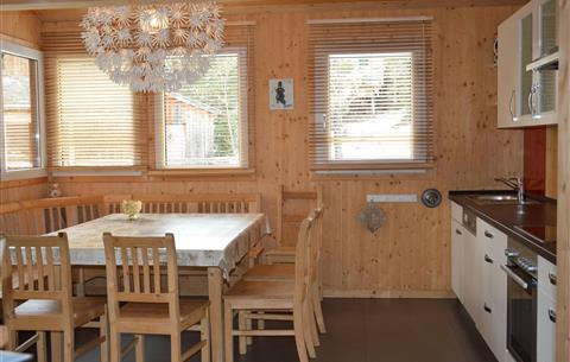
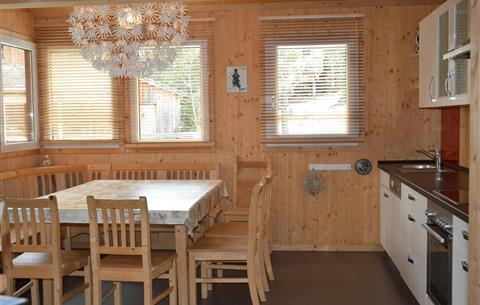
- decorative bowl [121,198,142,221]
